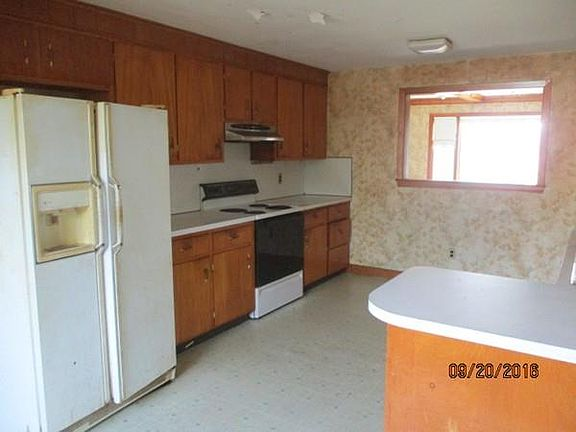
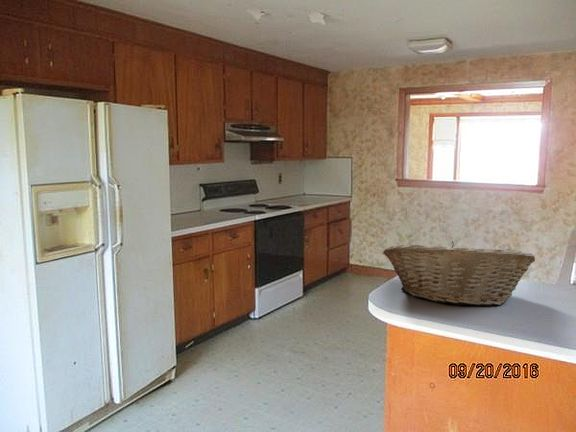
+ fruit basket [382,240,536,307]
